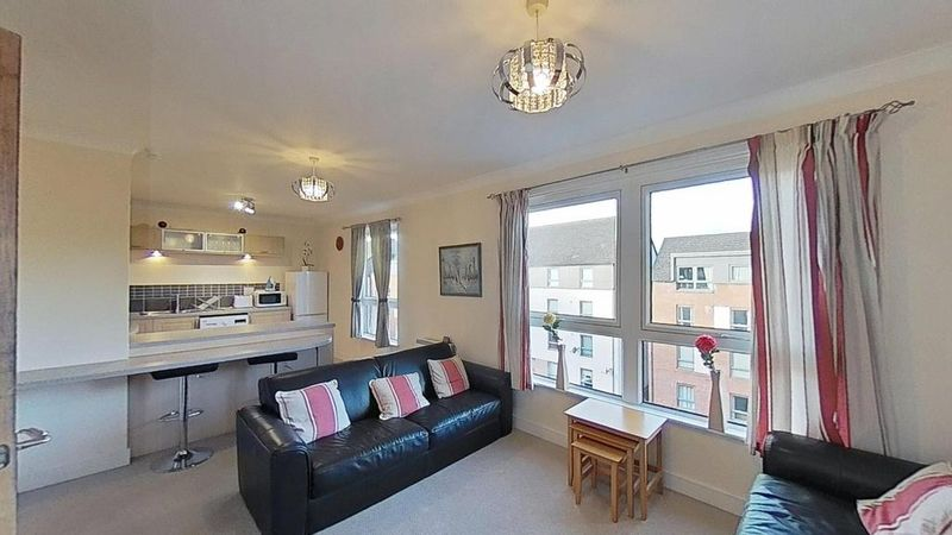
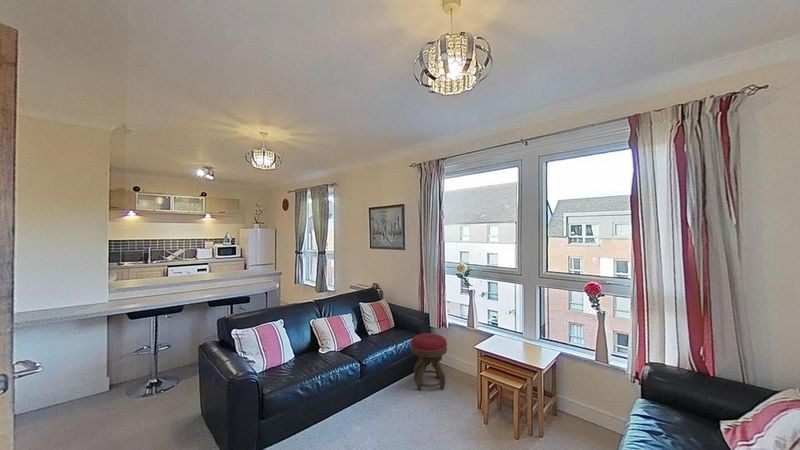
+ stool [410,332,448,391]
